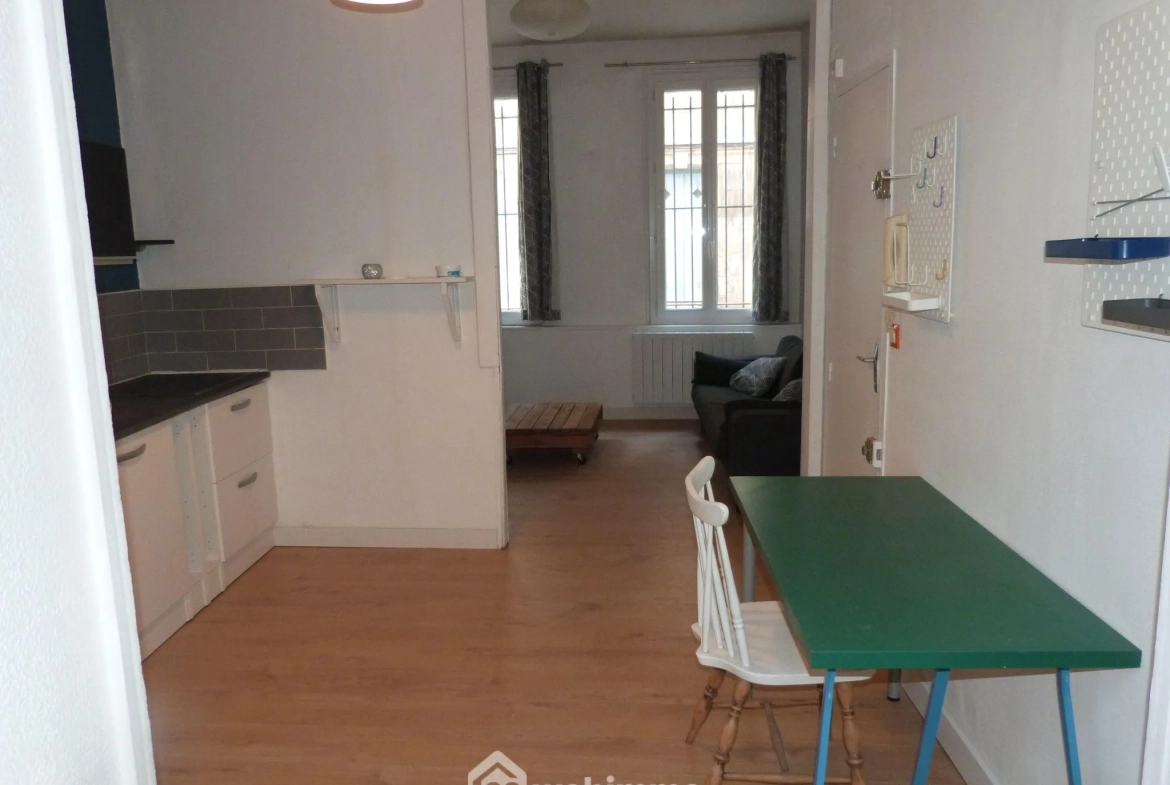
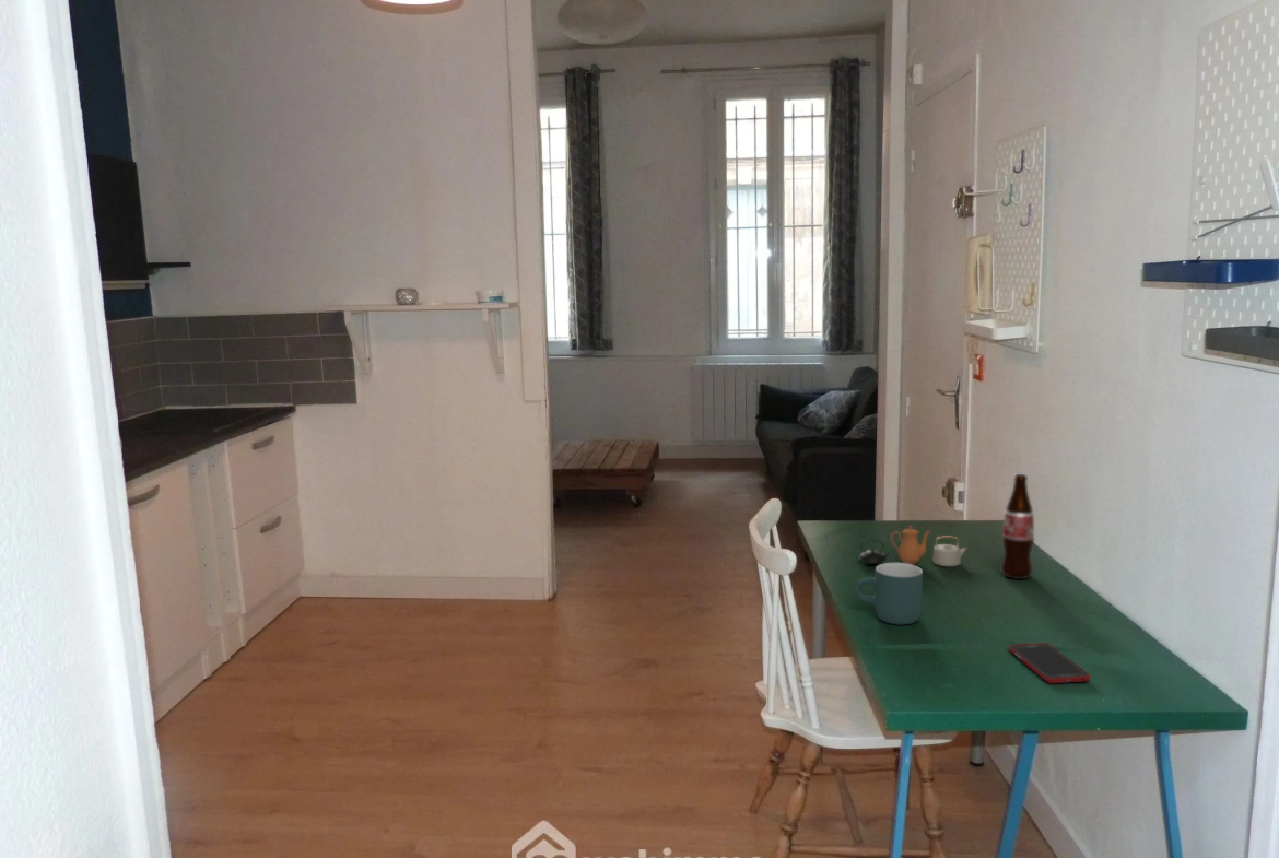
+ mug [855,562,924,625]
+ cell phone [1008,642,1091,684]
+ teapot [857,524,969,567]
+ bottle [999,473,1035,580]
